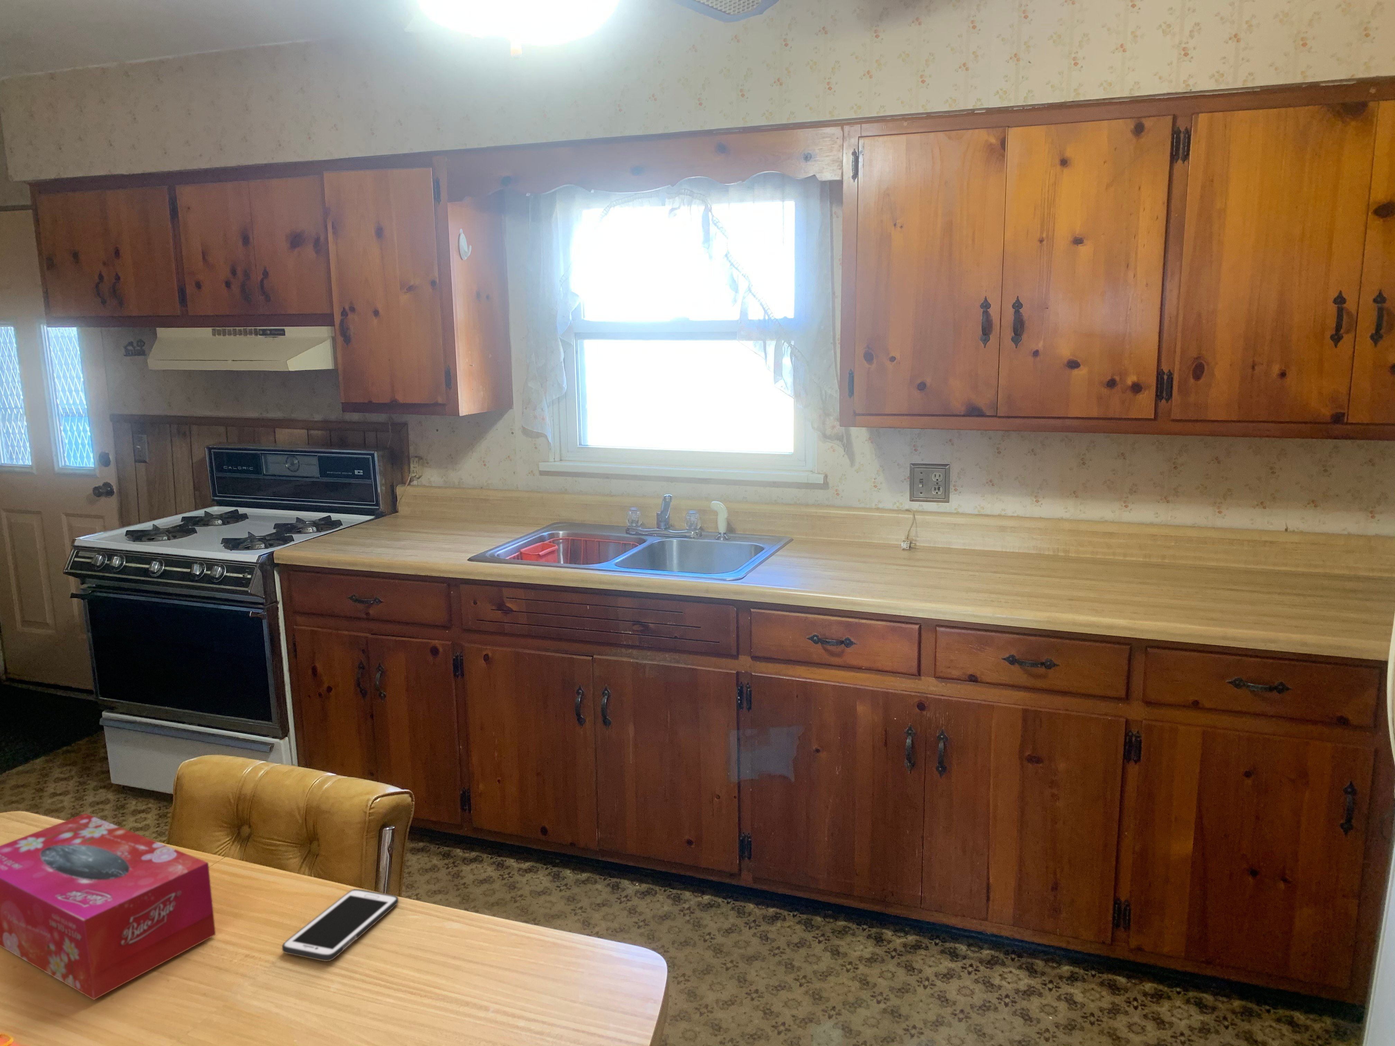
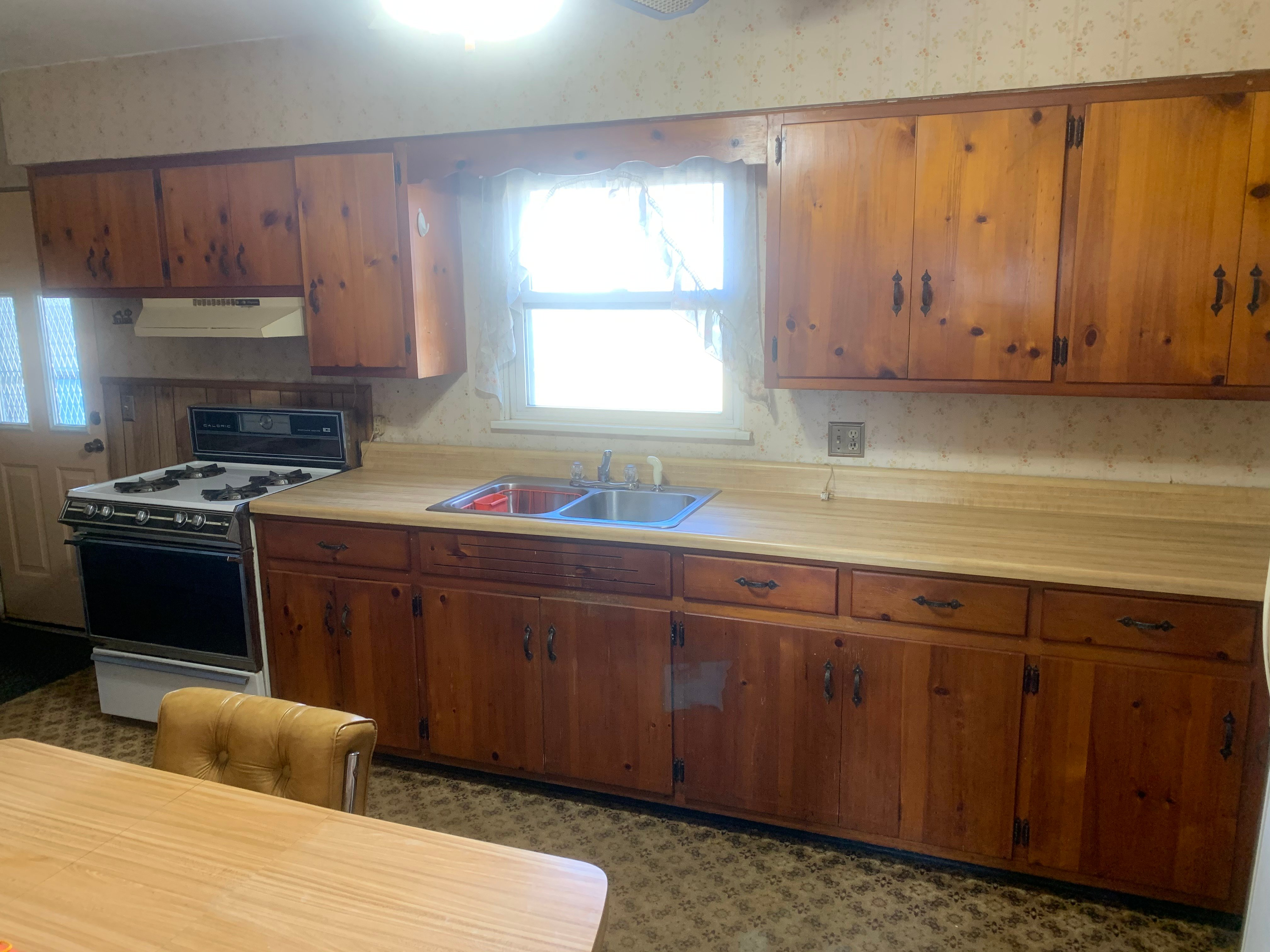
- cell phone [281,889,399,961]
- tissue box [0,813,216,1000]
